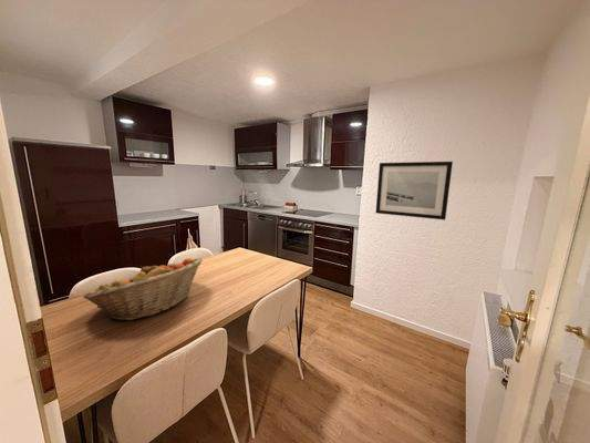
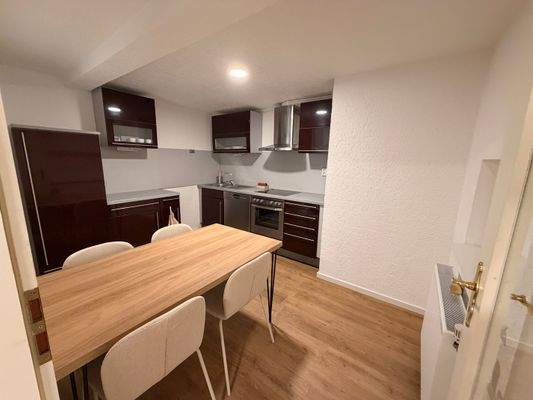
- wall art [375,161,454,222]
- fruit basket [82,257,204,322]
